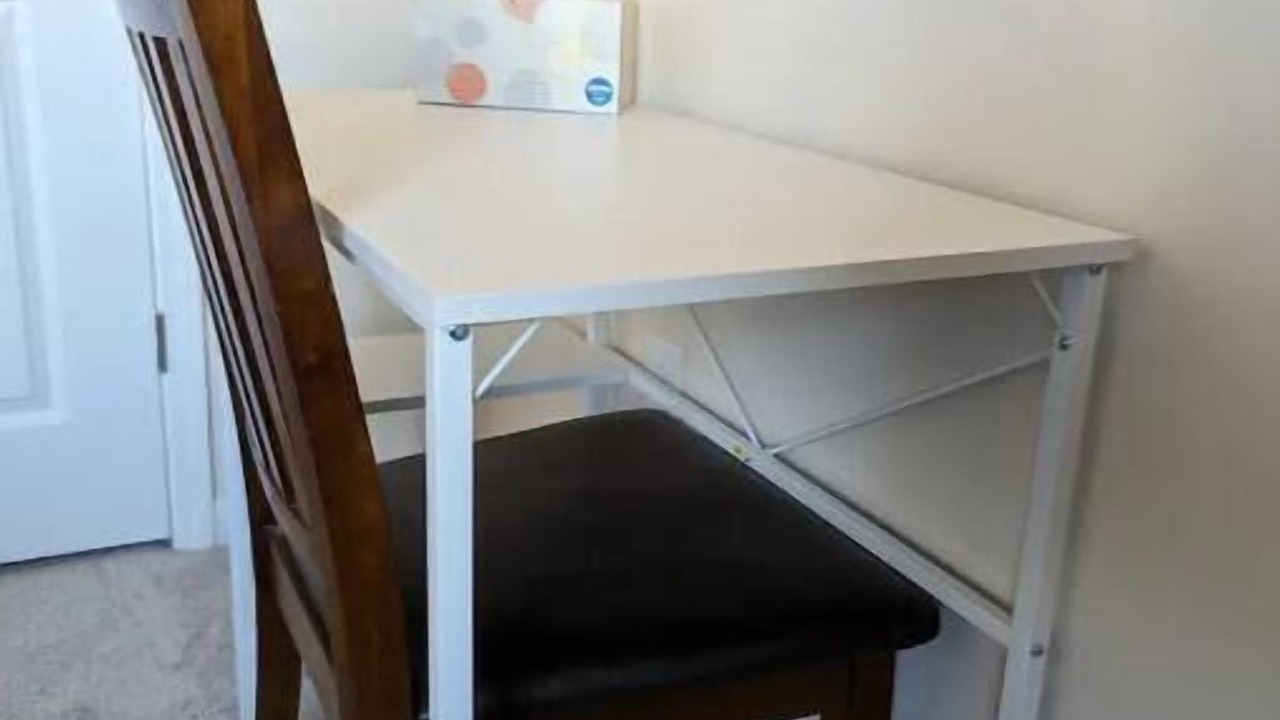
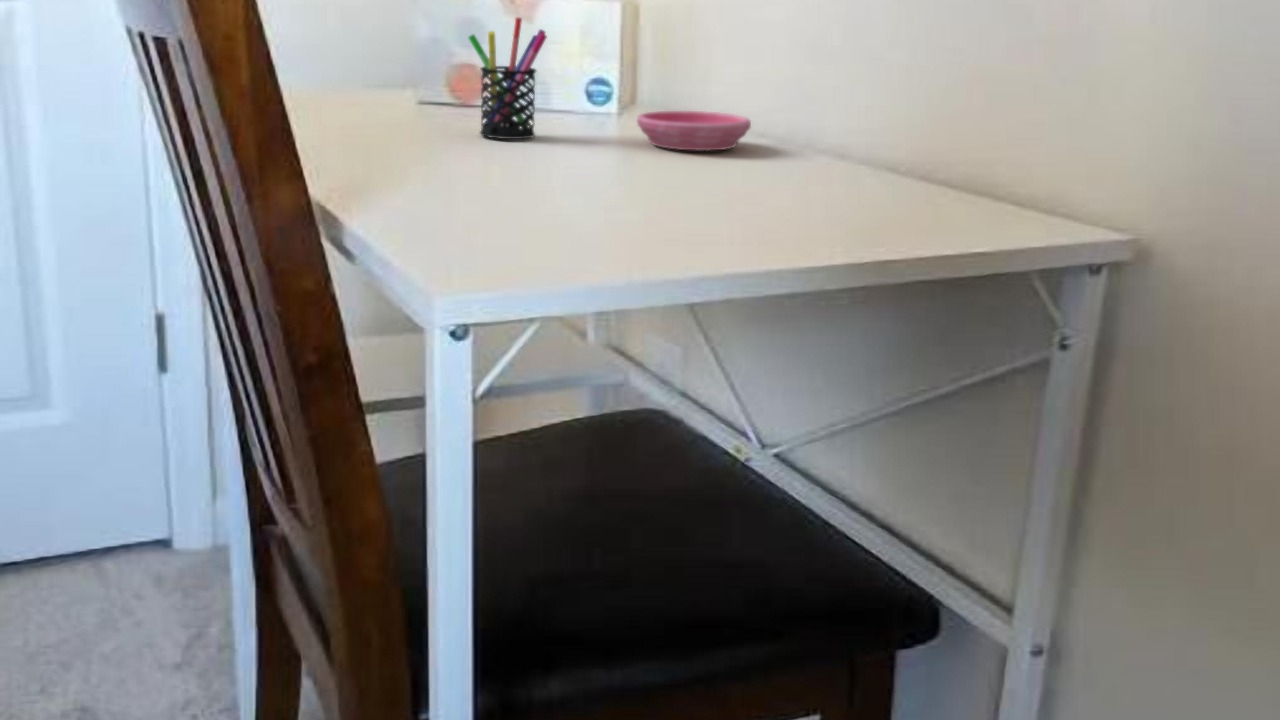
+ pen holder [467,16,548,140]
+ saucer [636,110,752,151]
